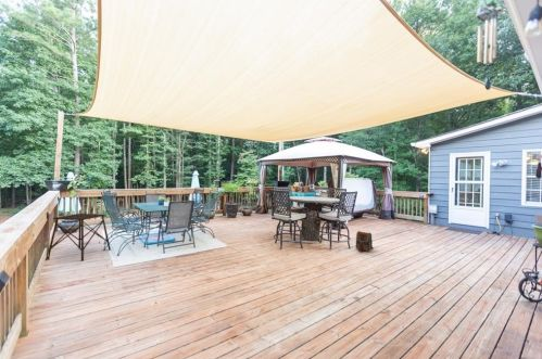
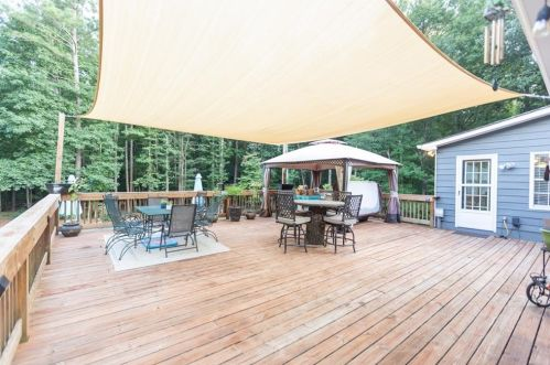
- backpack [354,230,375,253]
- side table [46,213,112,262]
